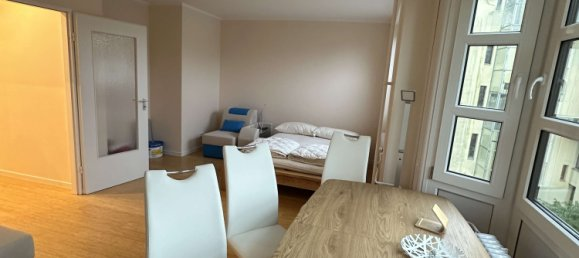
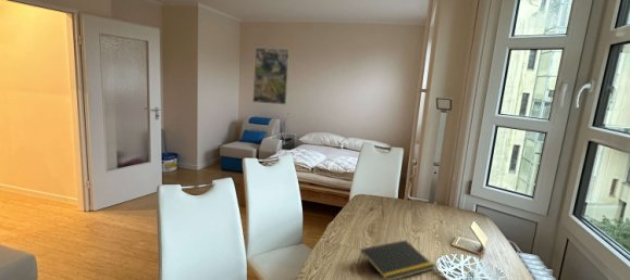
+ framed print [251,47,291,105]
+ notepad [358,239,436,280]
